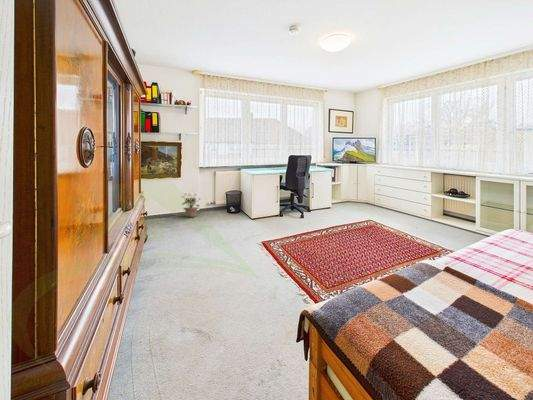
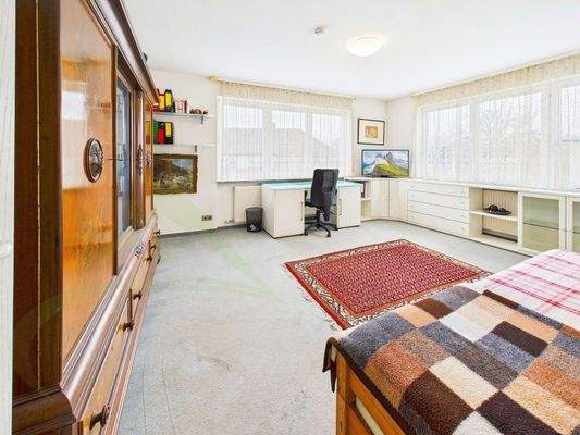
- potted plant [181,192,202,218]
